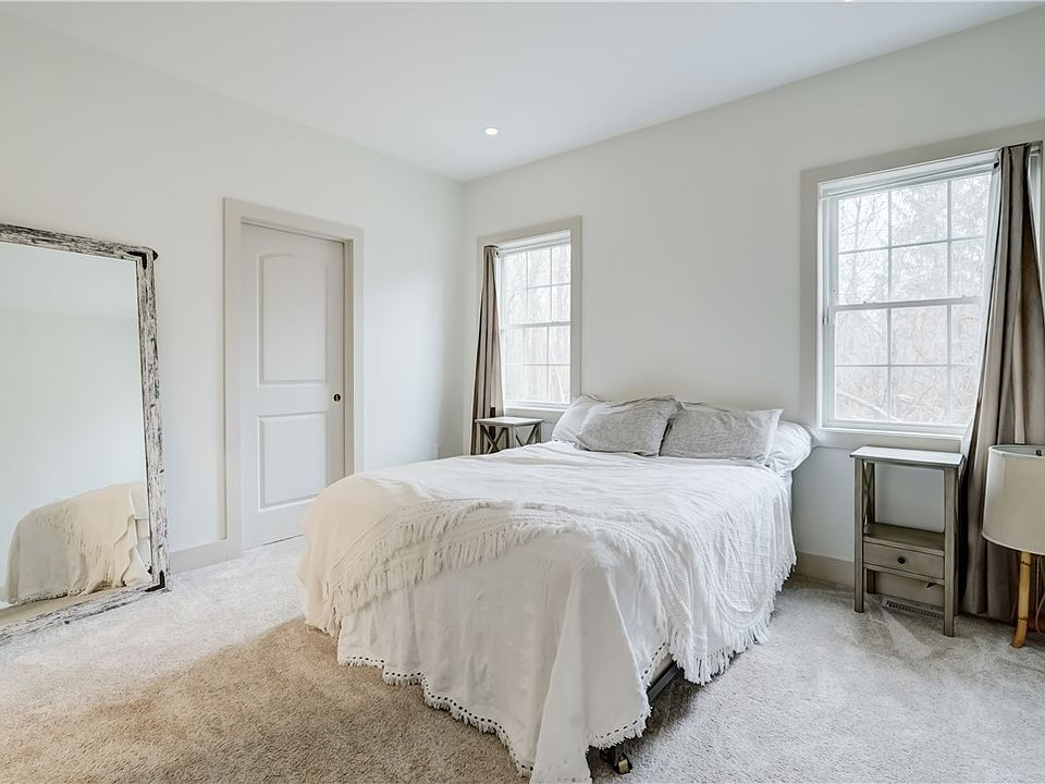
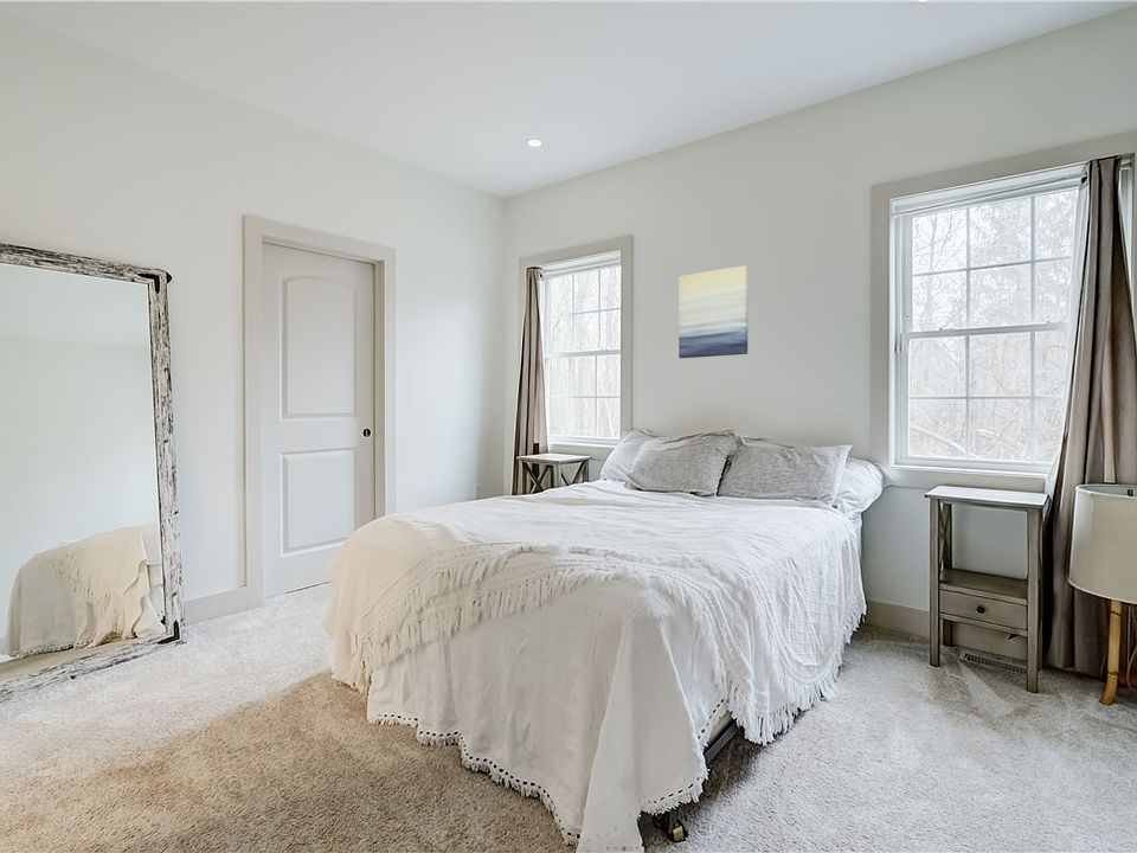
+ wall art [677,264,750,359]
